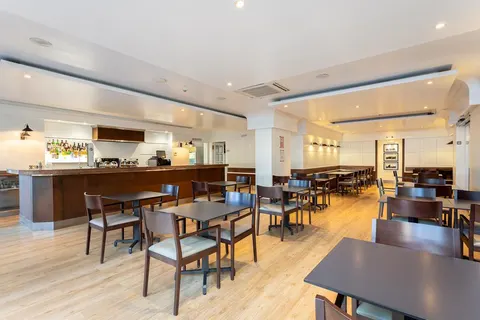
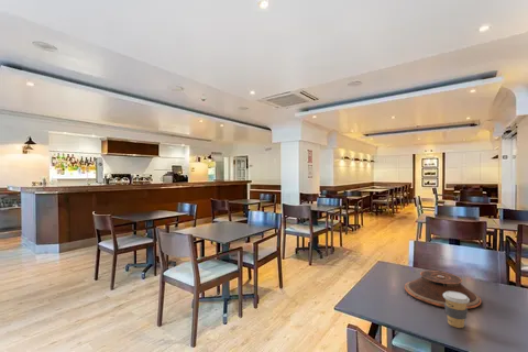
+ plate [404,270,482,310]
+ coffee cup [443,292,470,329]
